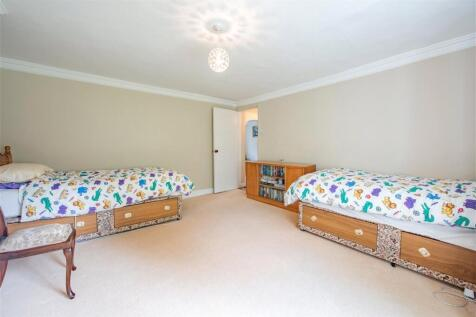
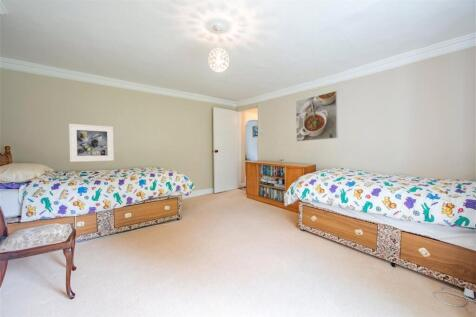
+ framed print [295,90,339,142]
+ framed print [68,123,115,163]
